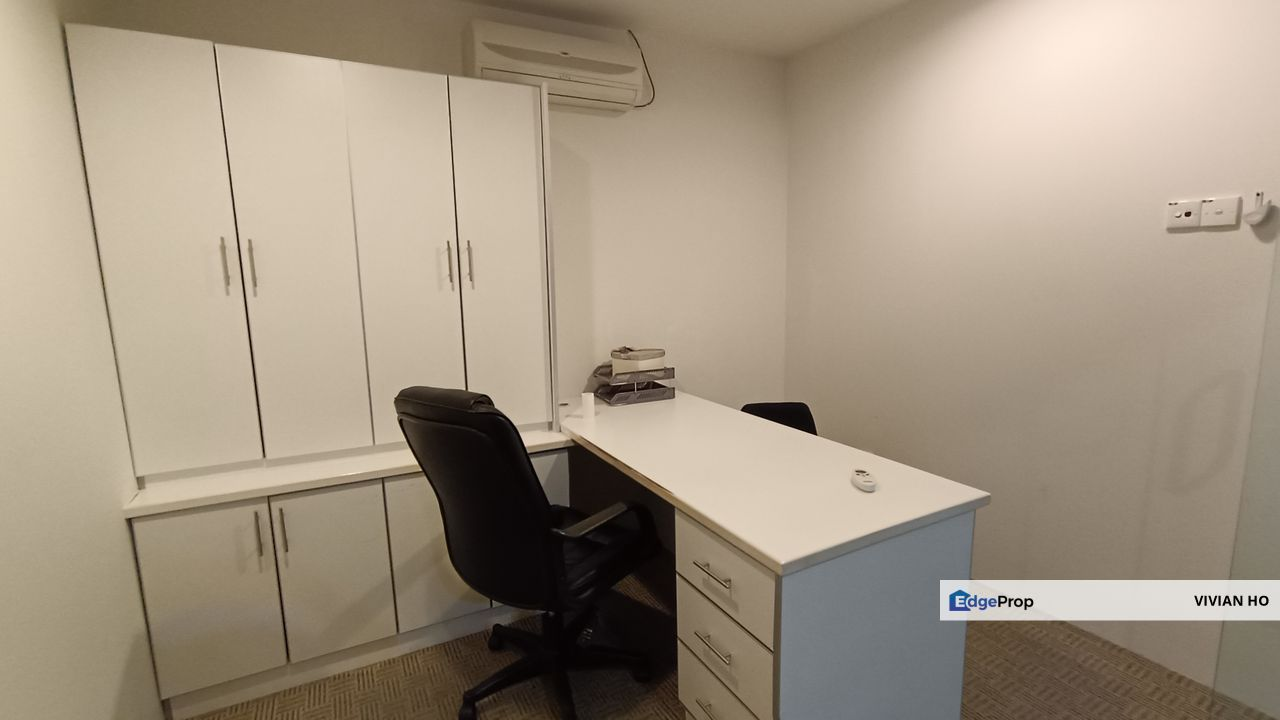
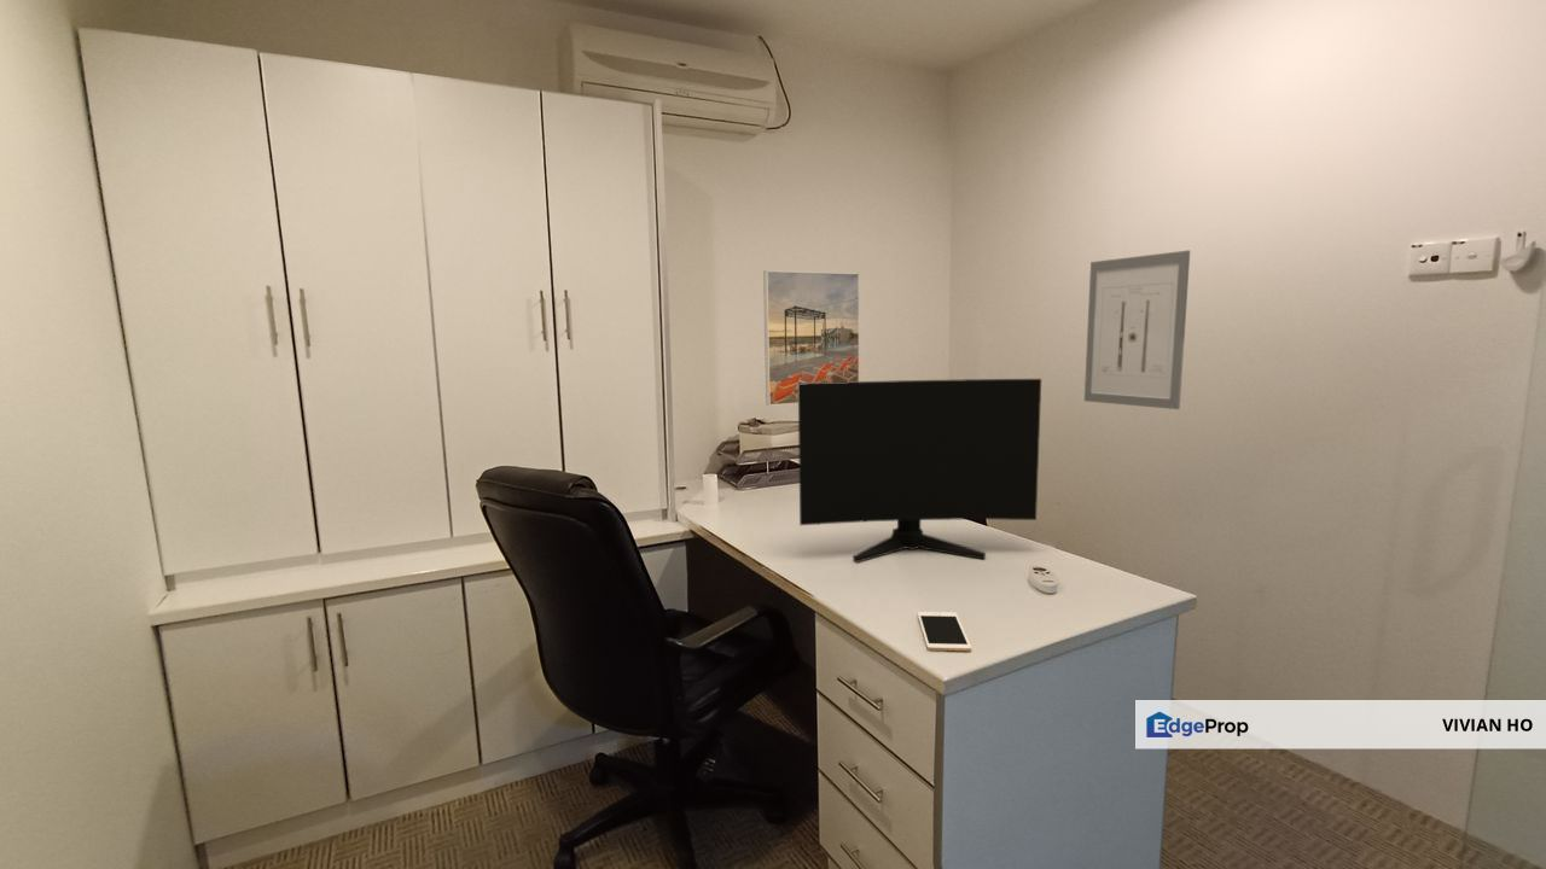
+ wall art [1083,250,1191,410]
+ cell phone [916,611,972,652]
+ computer monitor [797,378,1042,564]
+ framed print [762,269,860,407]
